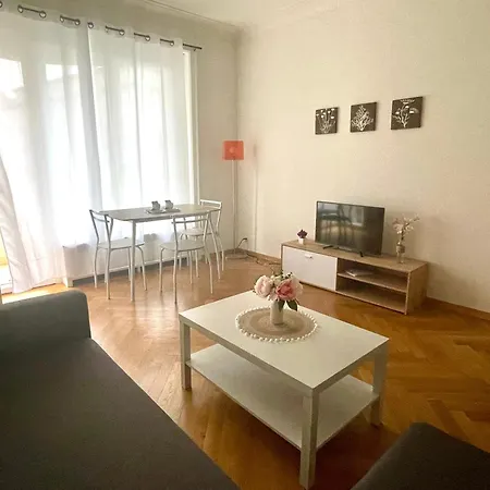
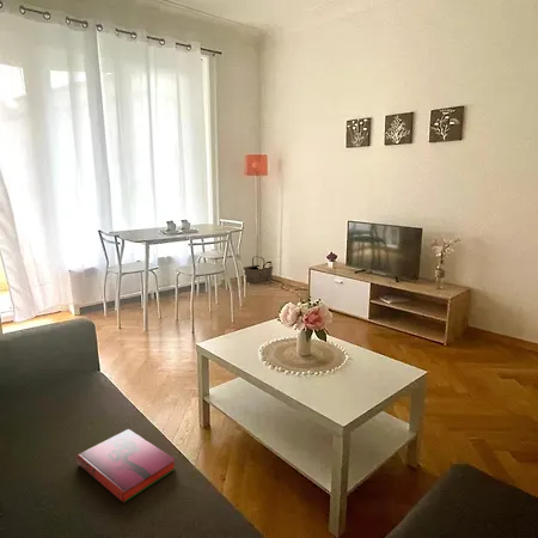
+ hardback book [75,428,177,505]
+ basket [243,255,274,285]
